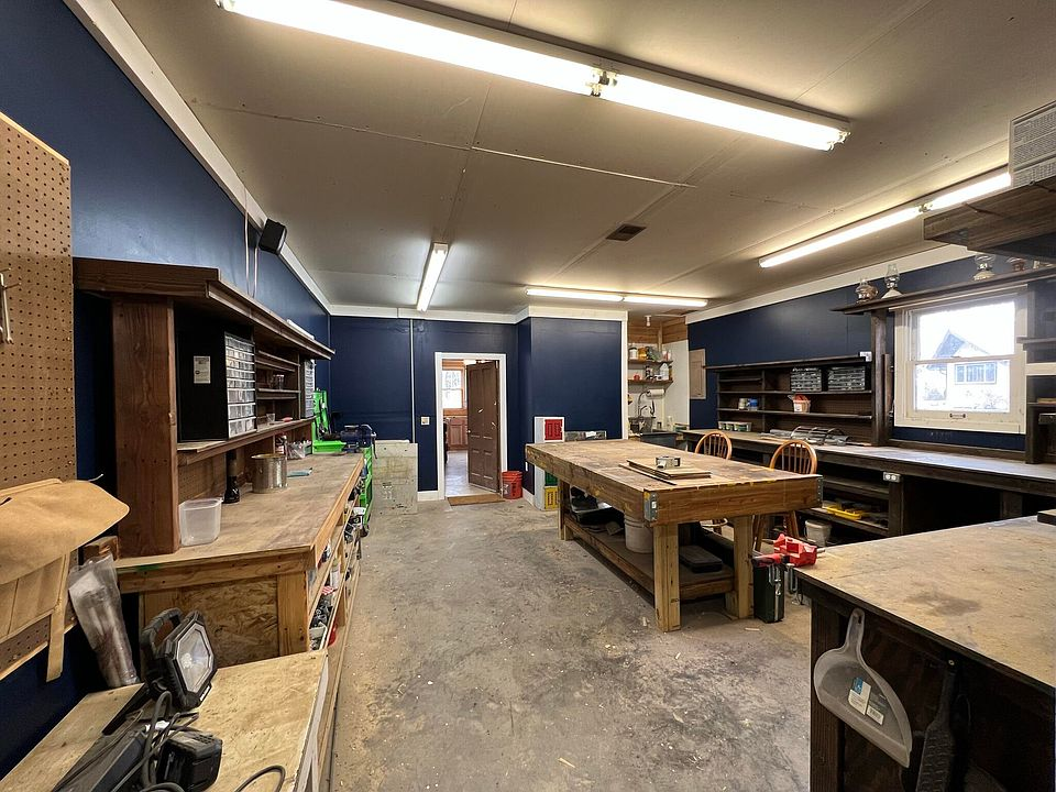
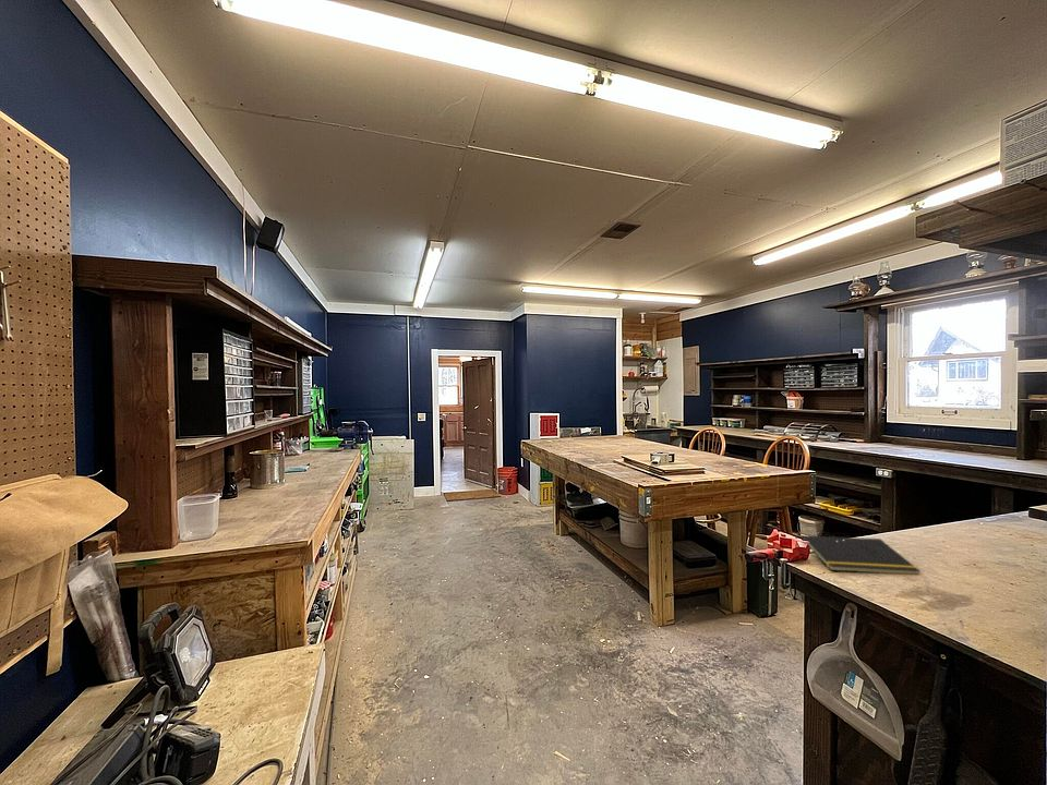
+ notepad [799,534,922,575]
